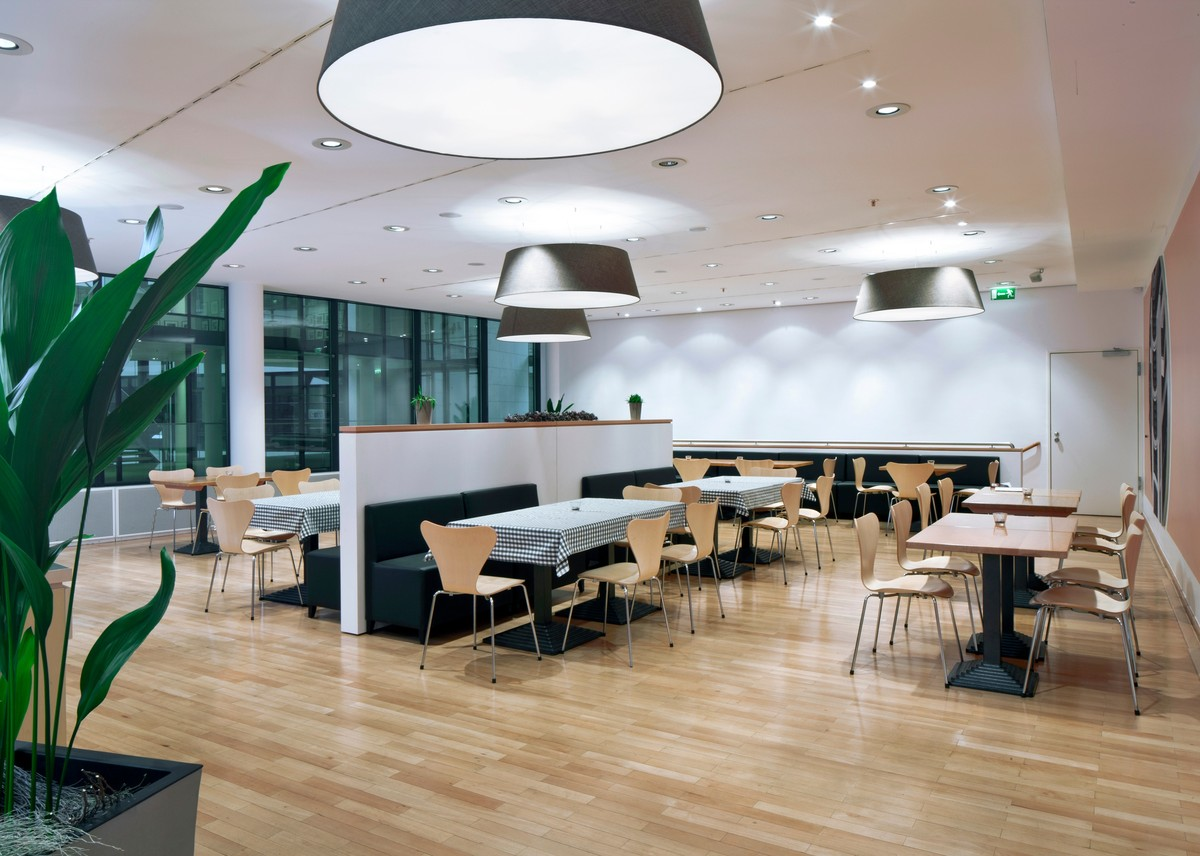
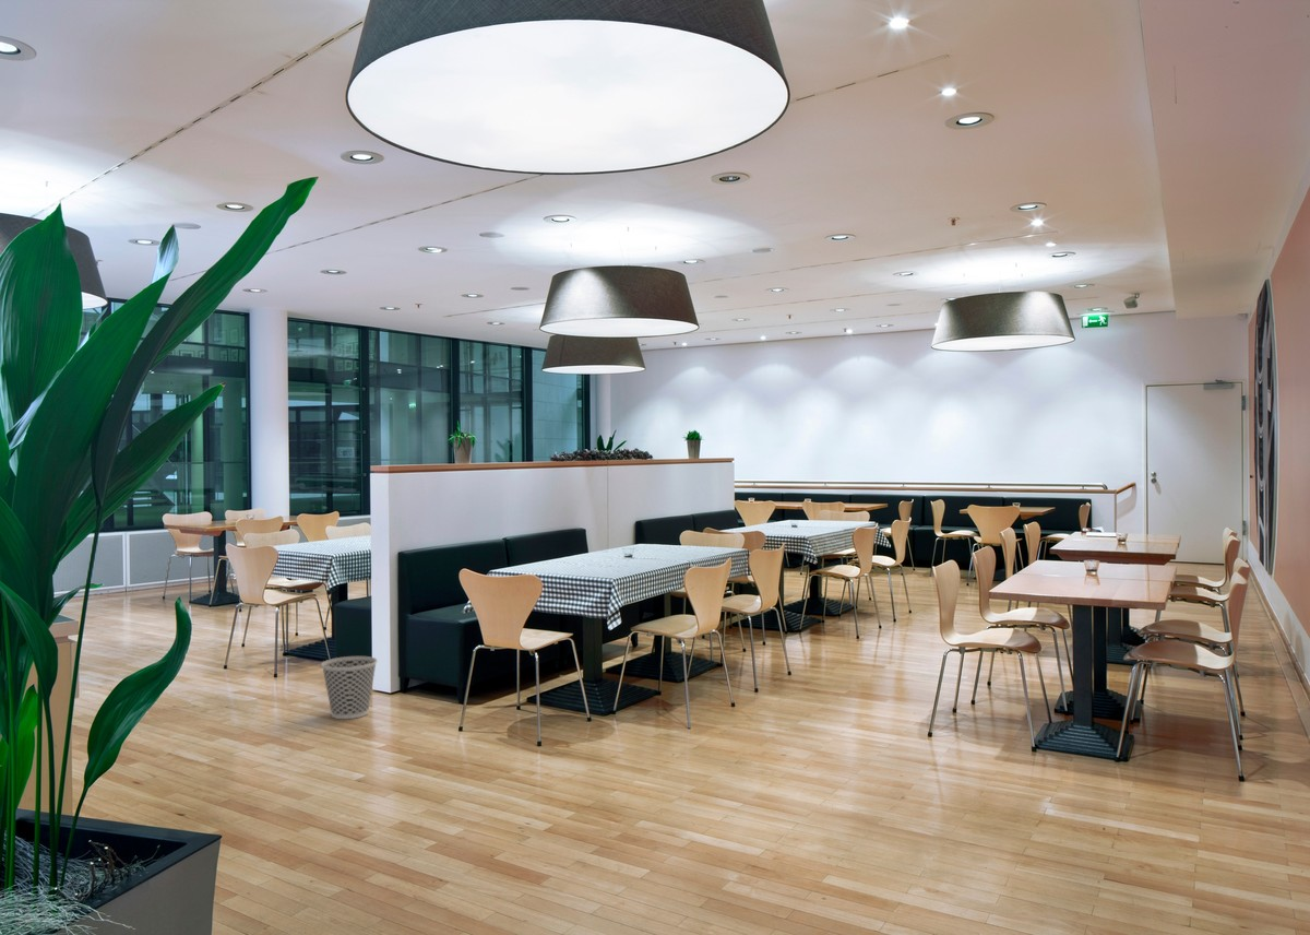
+ wastebasket [320,655,379,720]
